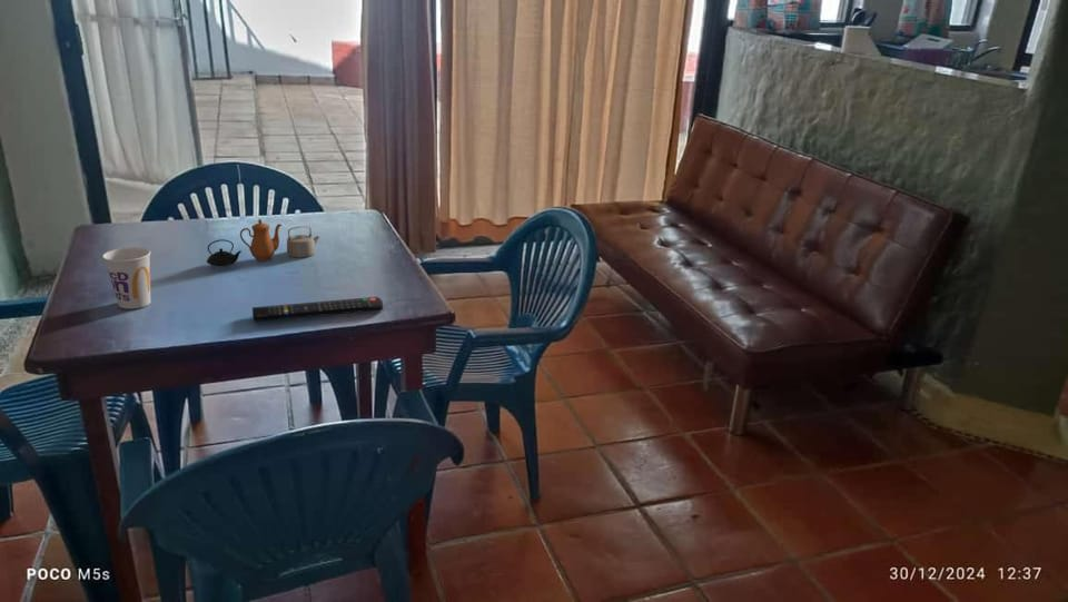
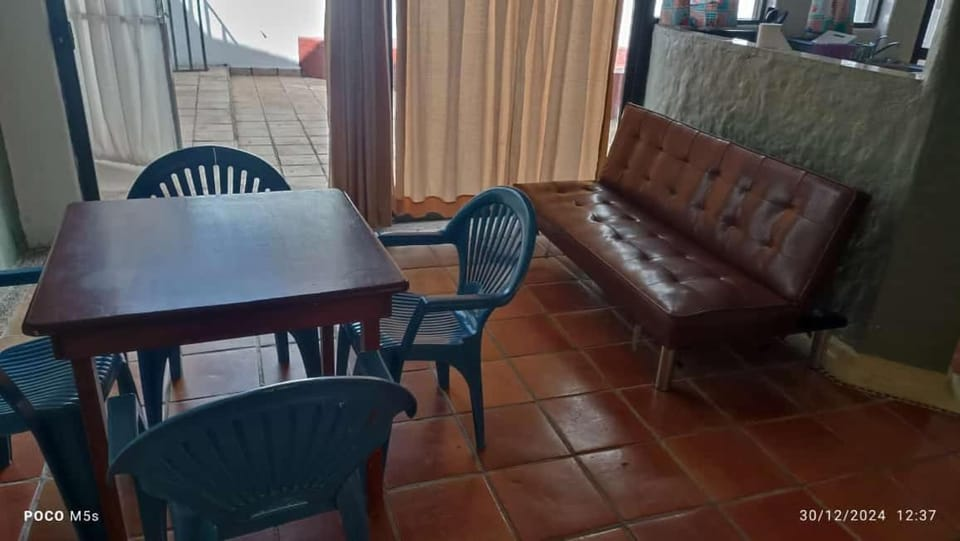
- cup [101,246,151,310]
- remote control [251,296,384,323]
- teapot [206,218,320,267]
